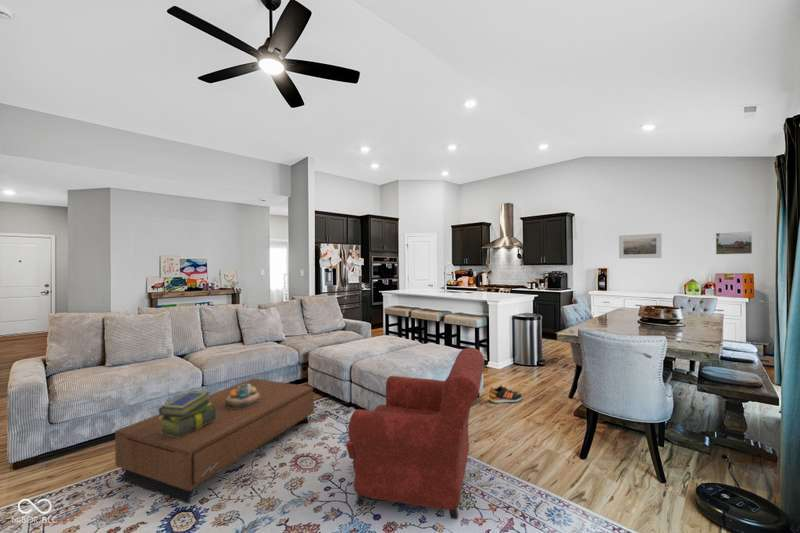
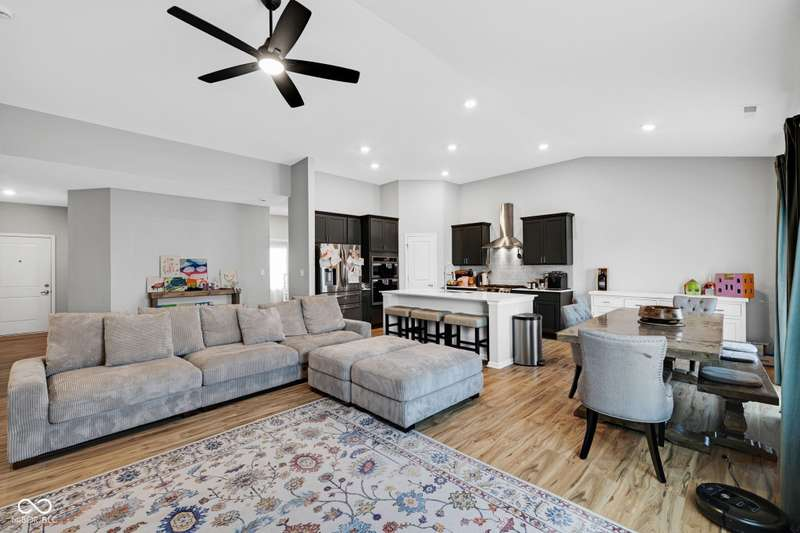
- decorative bowl [226,384,260,409]
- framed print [715,231,753,255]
- stack of books [158,390,216,438]
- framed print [618,232,662,260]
- shoe [488,384,523,404]
- armchair [345,347,485,520]
- coffee table [114,377,315,504]
